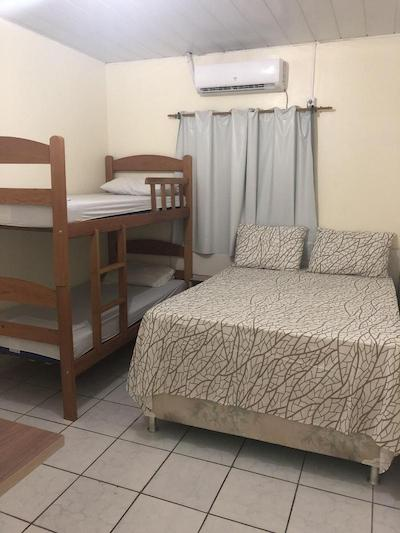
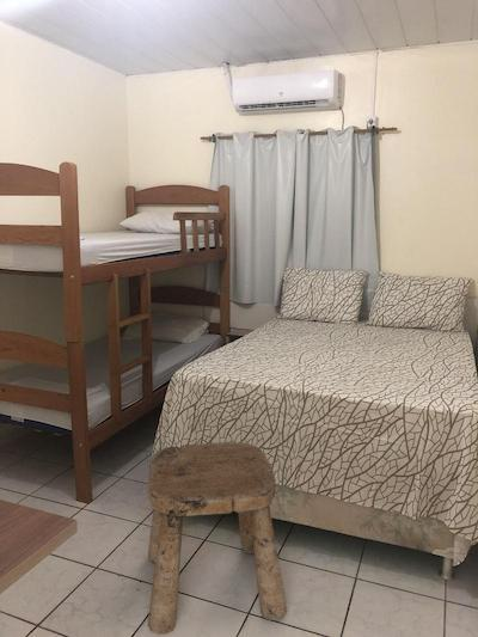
+ stool [146,441,288,636]
